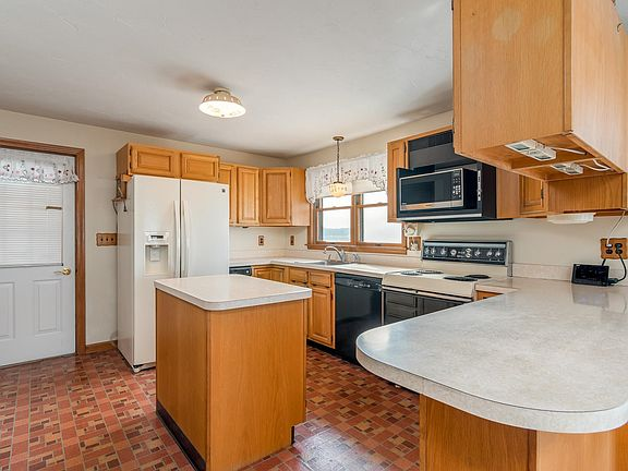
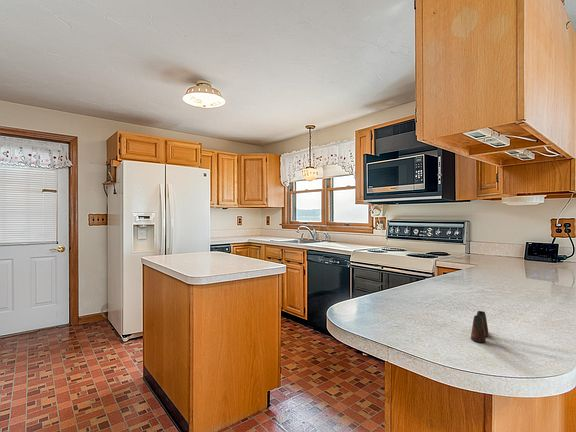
+ salt shaker [470,310,490,343]
